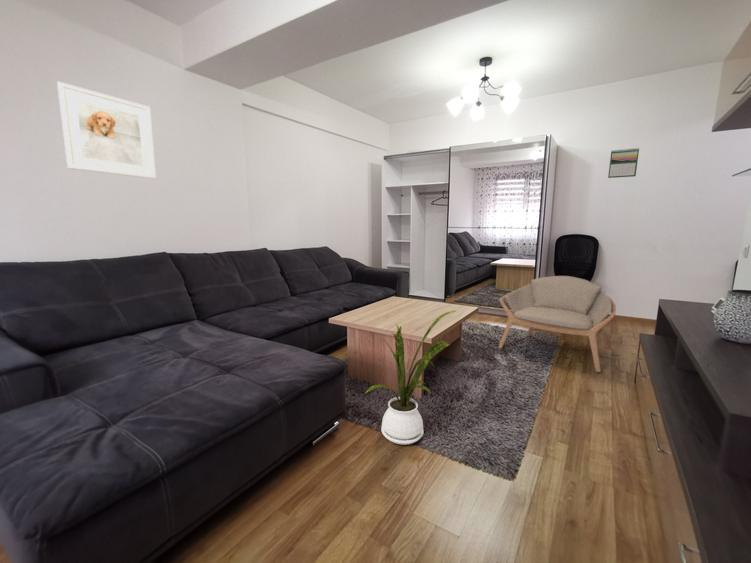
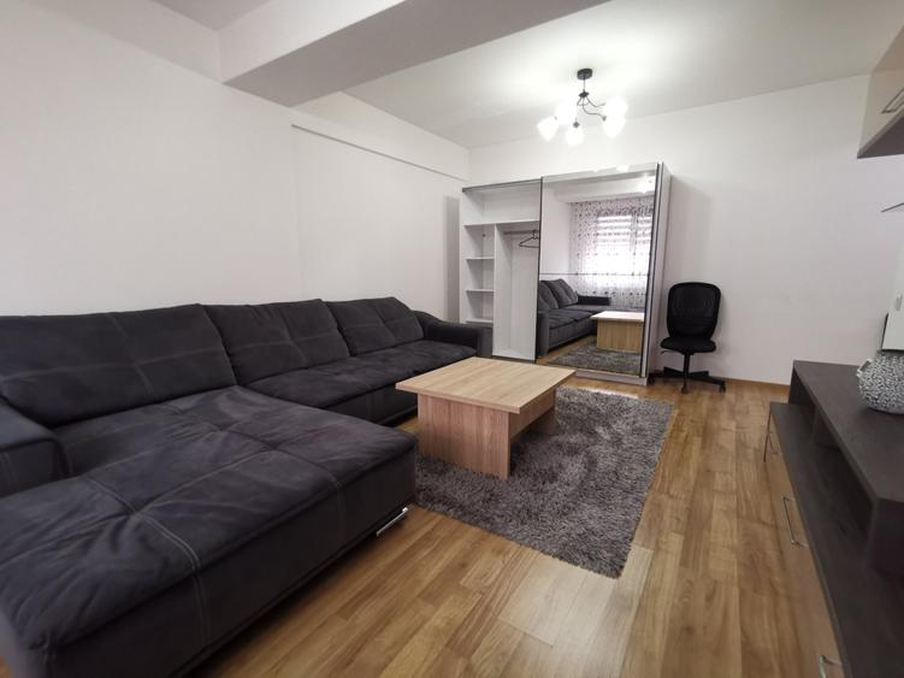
- armchair [497,275,617,373]
- house plant [364,310,457,445]
- calendar [607,147,640,179]
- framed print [56,81,157,180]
